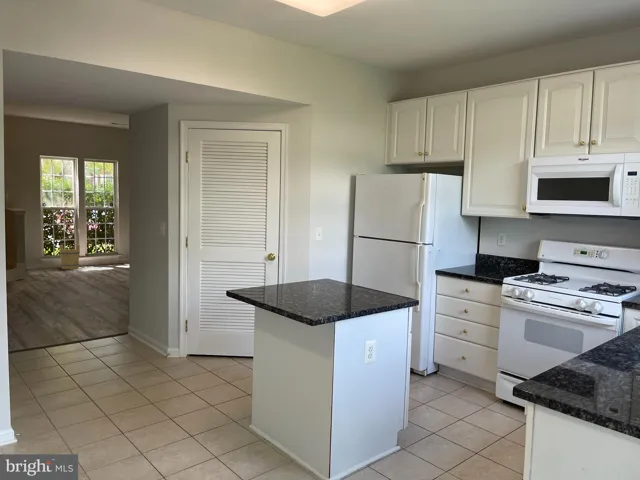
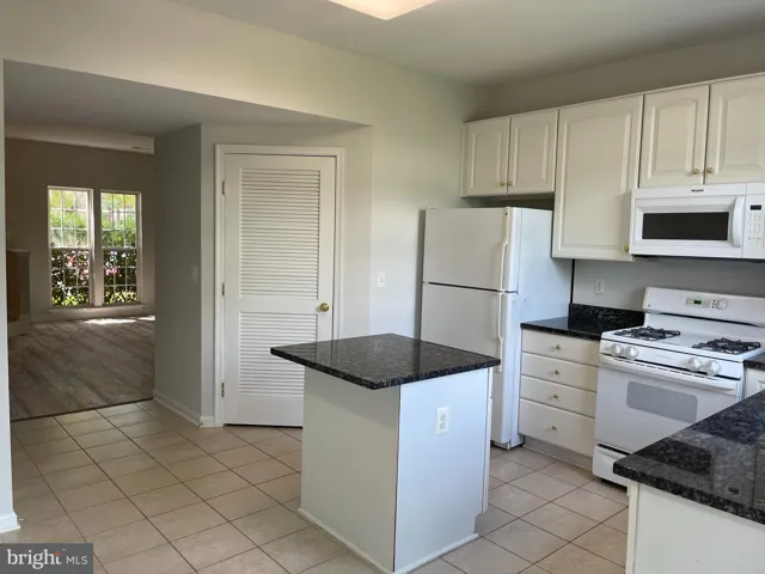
- bucket [58,243,81,270]
